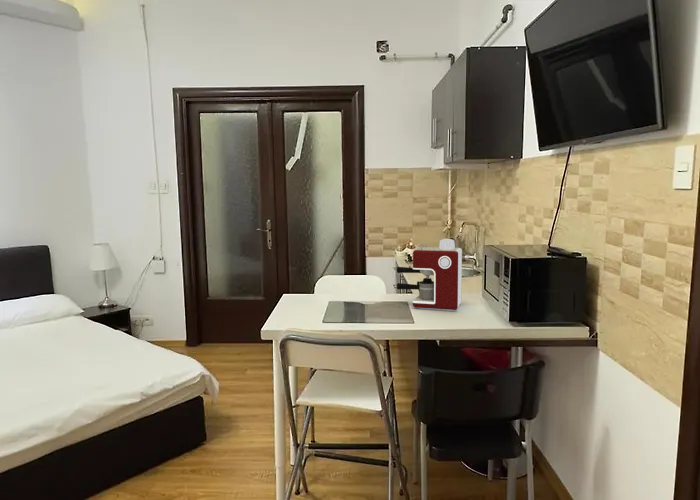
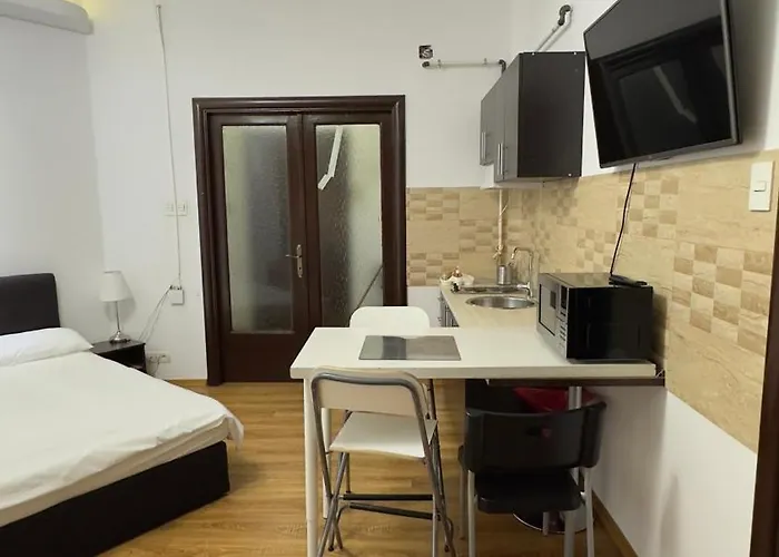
- coffee maker [396,238,463,311]
